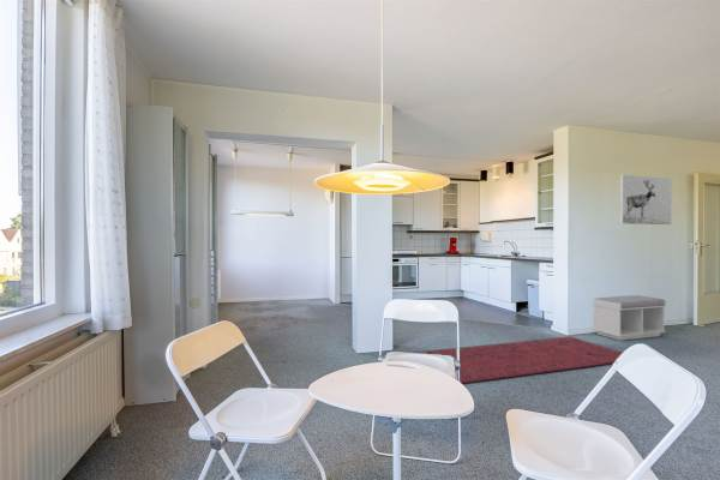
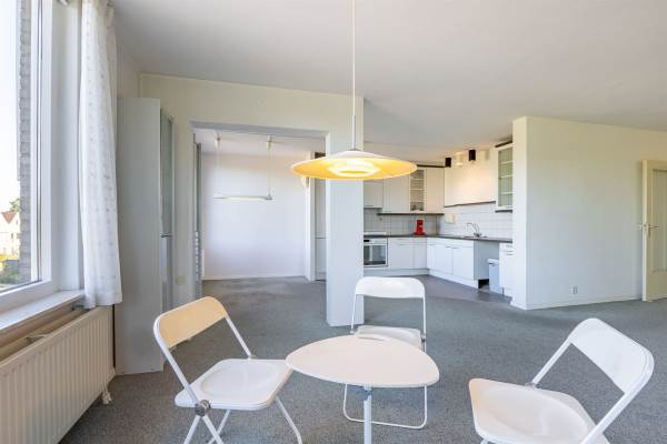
- rug [382,336,623,384]
- wall art [619,174,672,226]
- bench [592,294,667,342]
